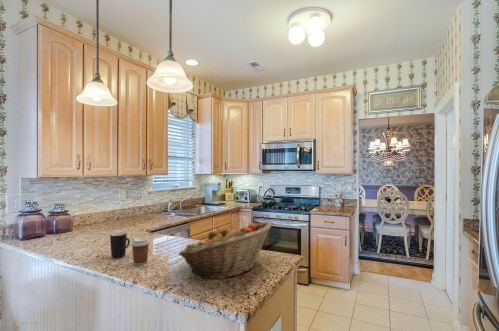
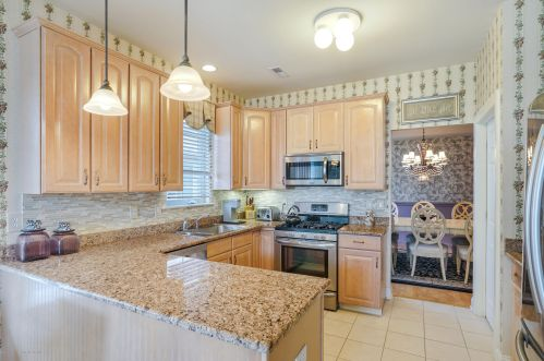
- mug [109,231,131,259]
- fruit basket [178,221,272,280]
- coffee cup [130,236,151,266]
